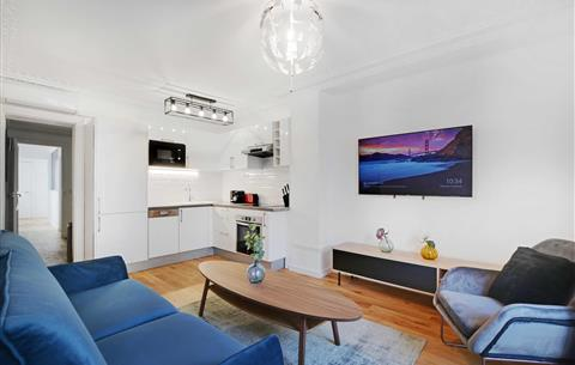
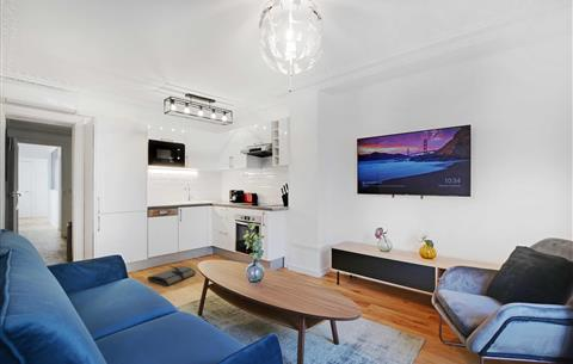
+ tool roll [146,265,197,288]
